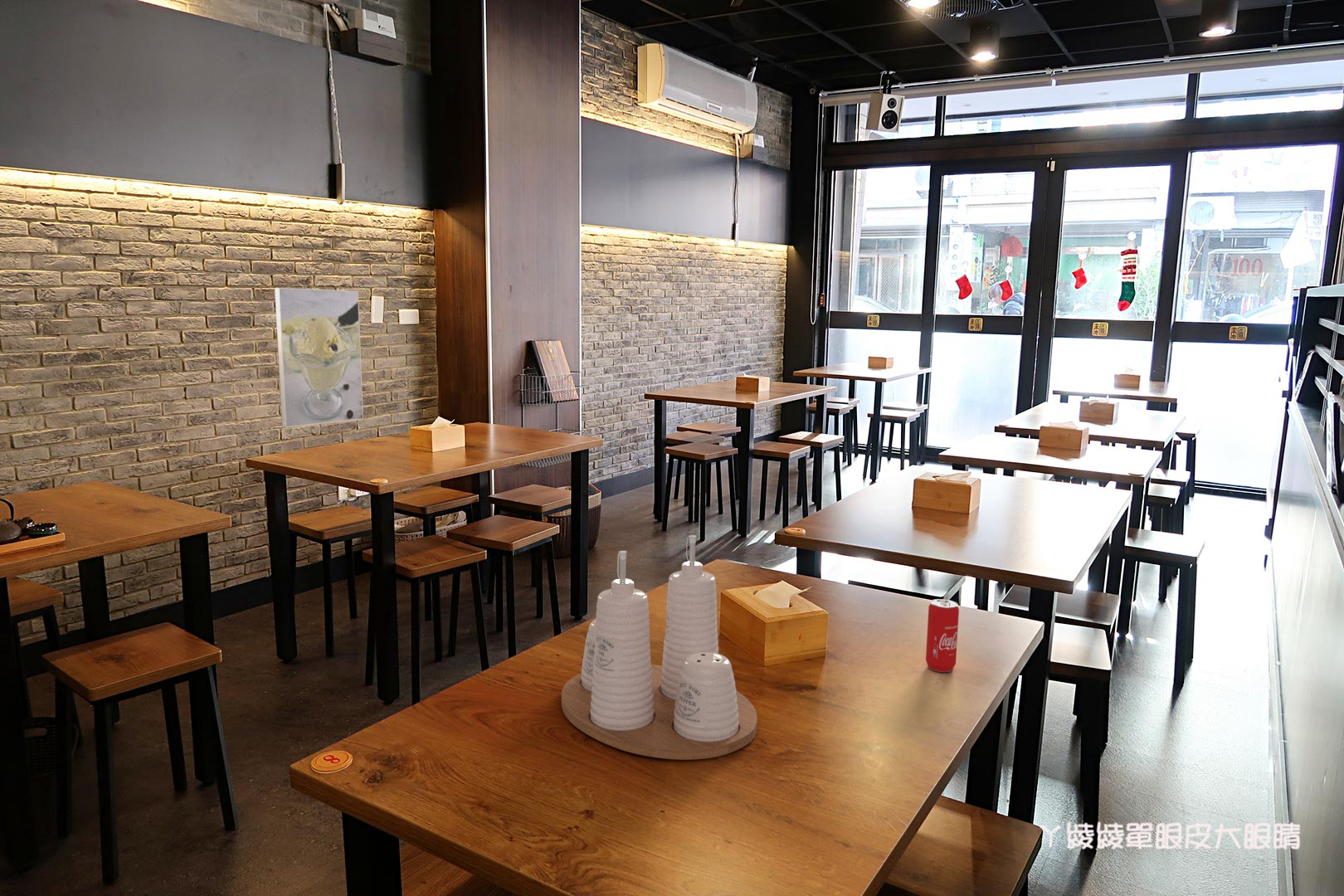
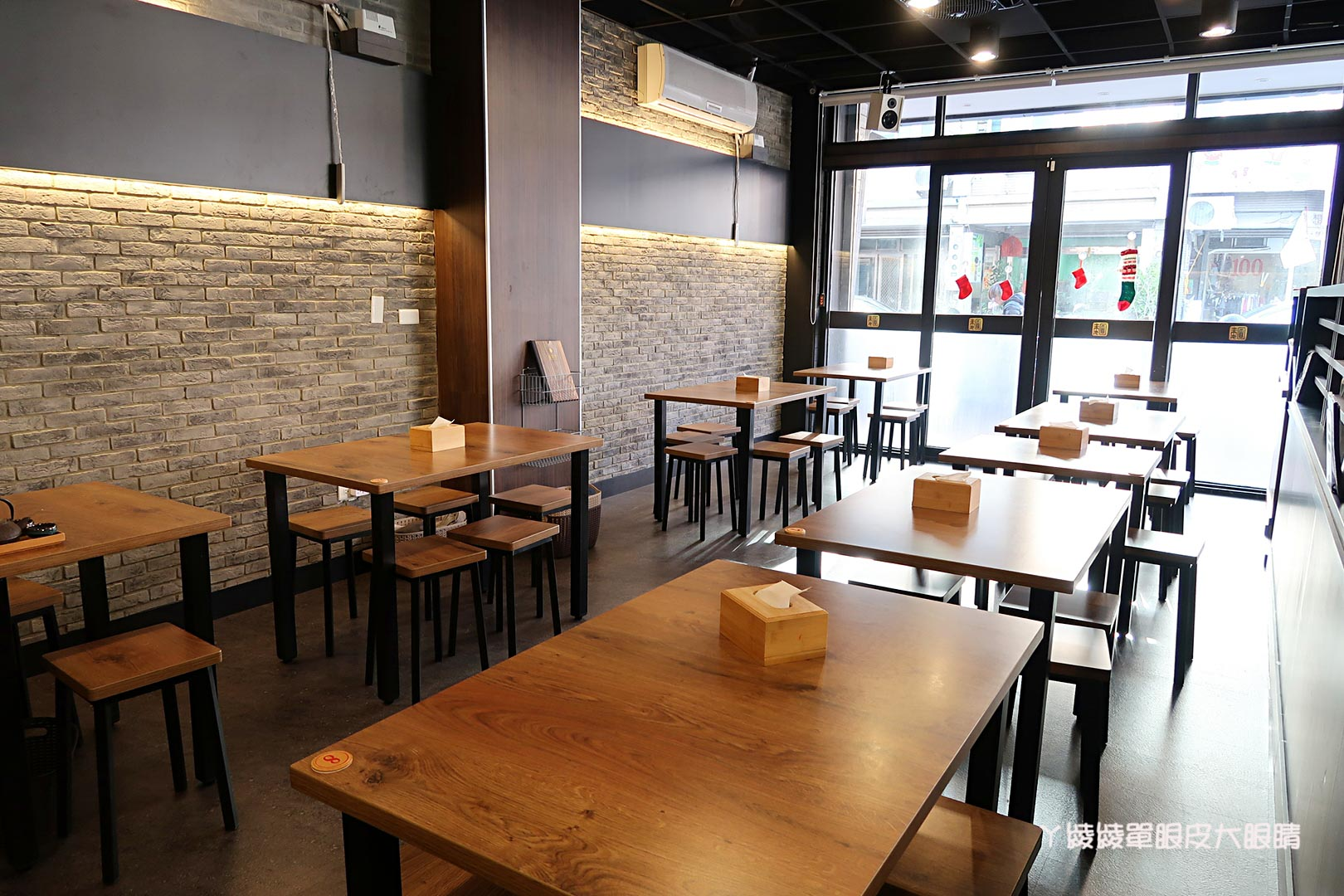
- beverage can [925,598,960,673]
- condiment set [561,534,758,761]
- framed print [274,287,364,428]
